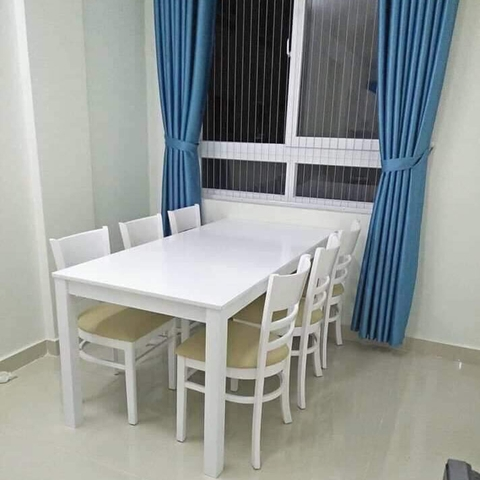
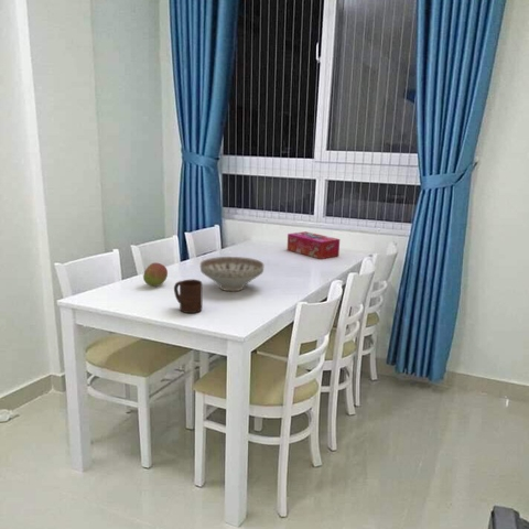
+ cup [173,279,204,314]
+ fruit [142,262,169,288]
+ tissue box [287,230,341,260]
+ decorative bowl [199,256,264,292]
